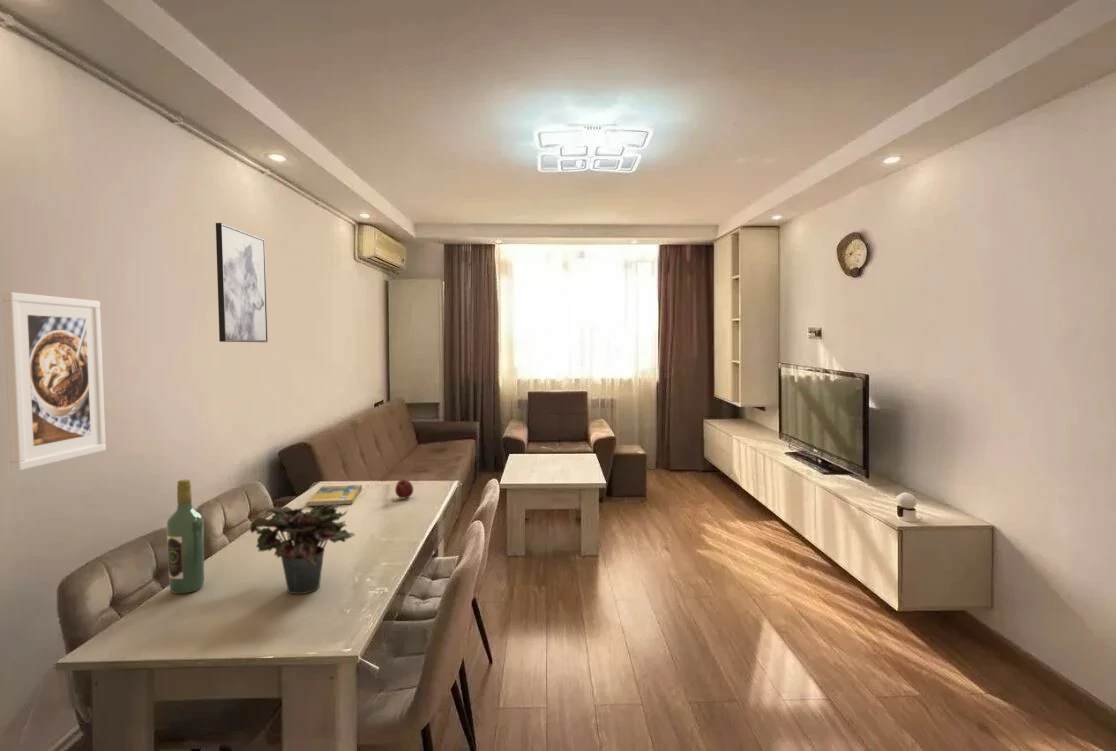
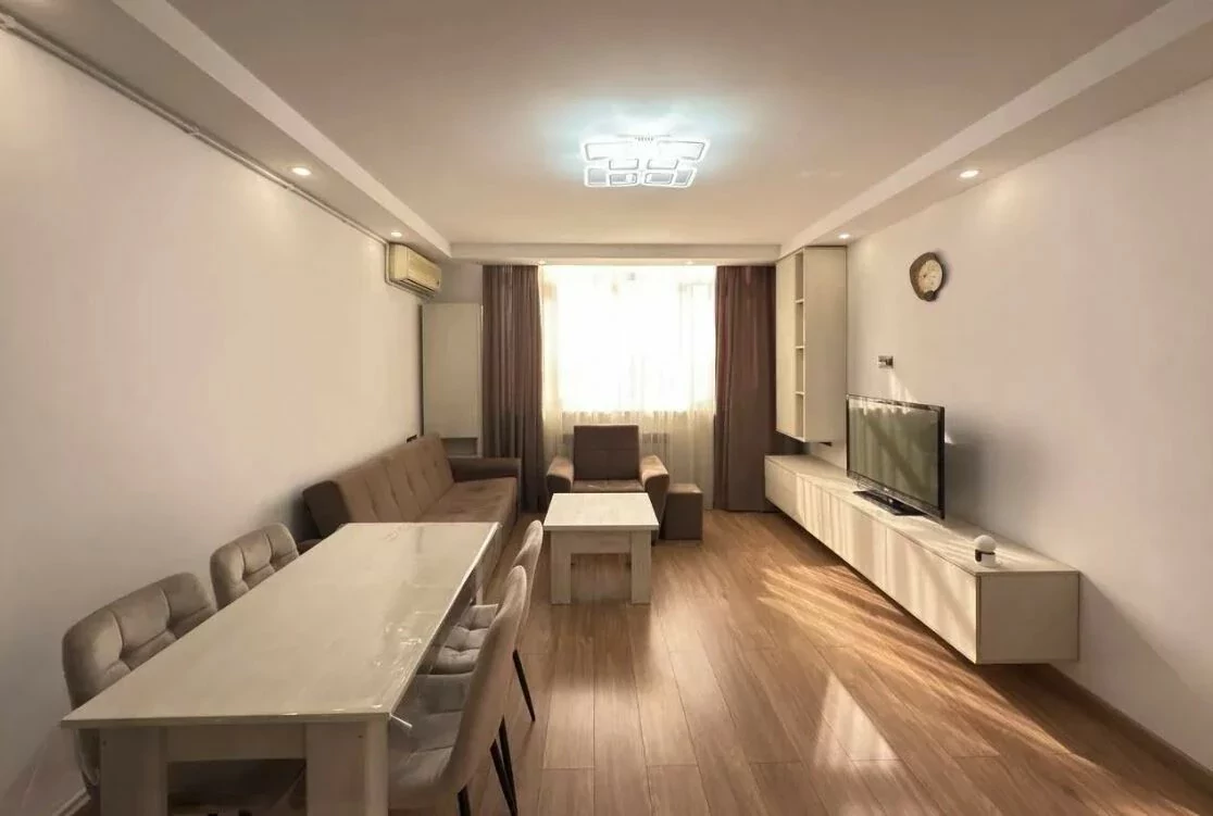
- booklet [307,484,363,507]
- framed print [2,291,107,472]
- wall art [215,222,269,343]
- wine bottle [166,479,205,595]
- apple [394,478,414,500]
- potted plant [249,504,356,595]
